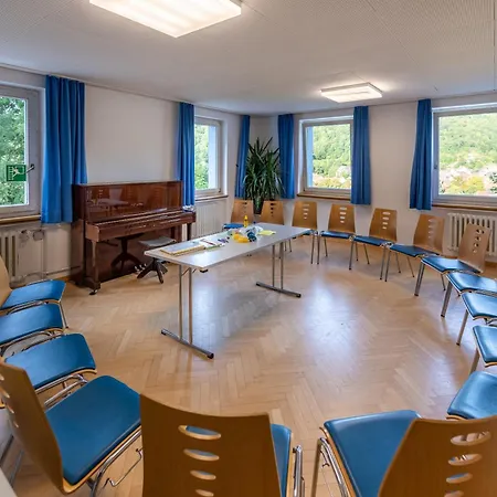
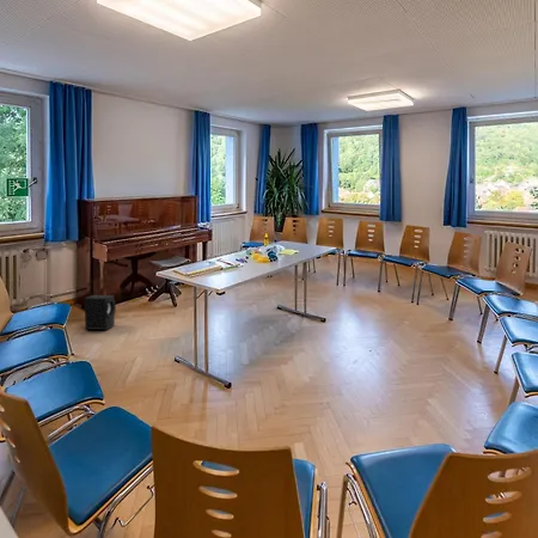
+ speaker [84,294,117,331]
